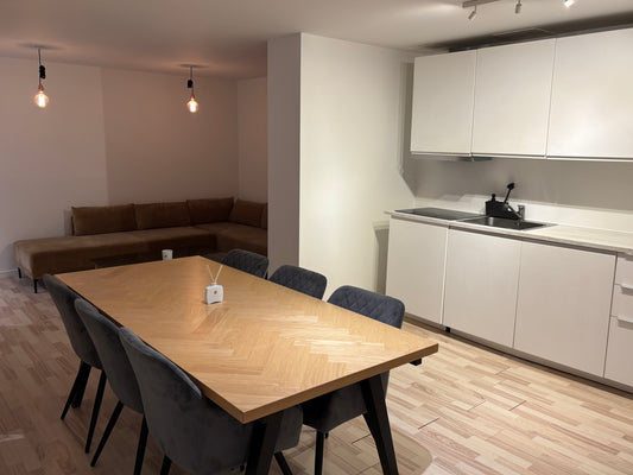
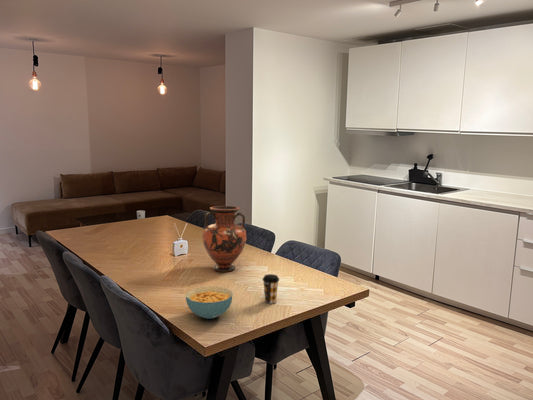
+ vase [201,205,247,273]
+ cereal bowl [185,285,233,320]
+ coffee cup [262,273,280,305]
